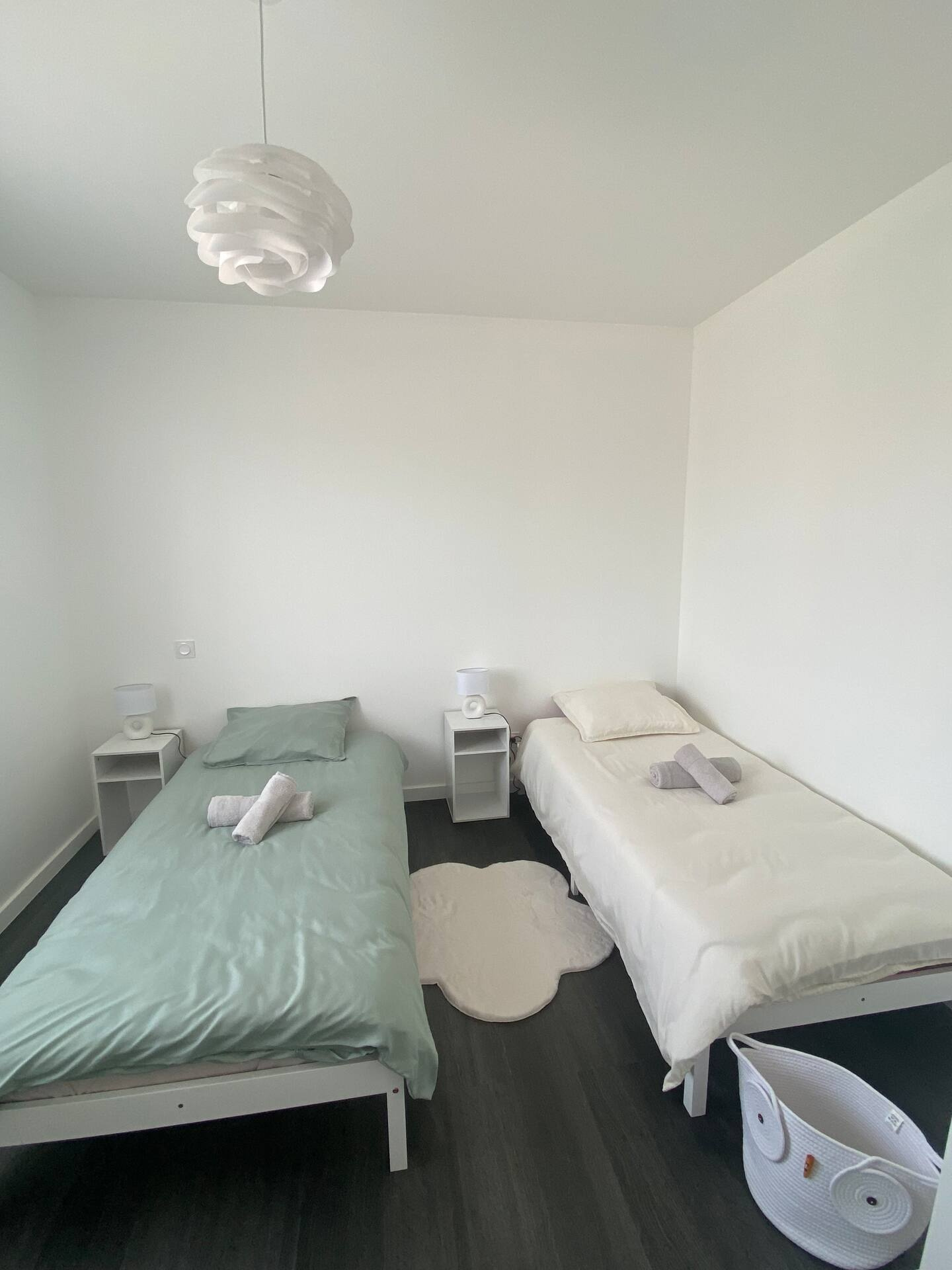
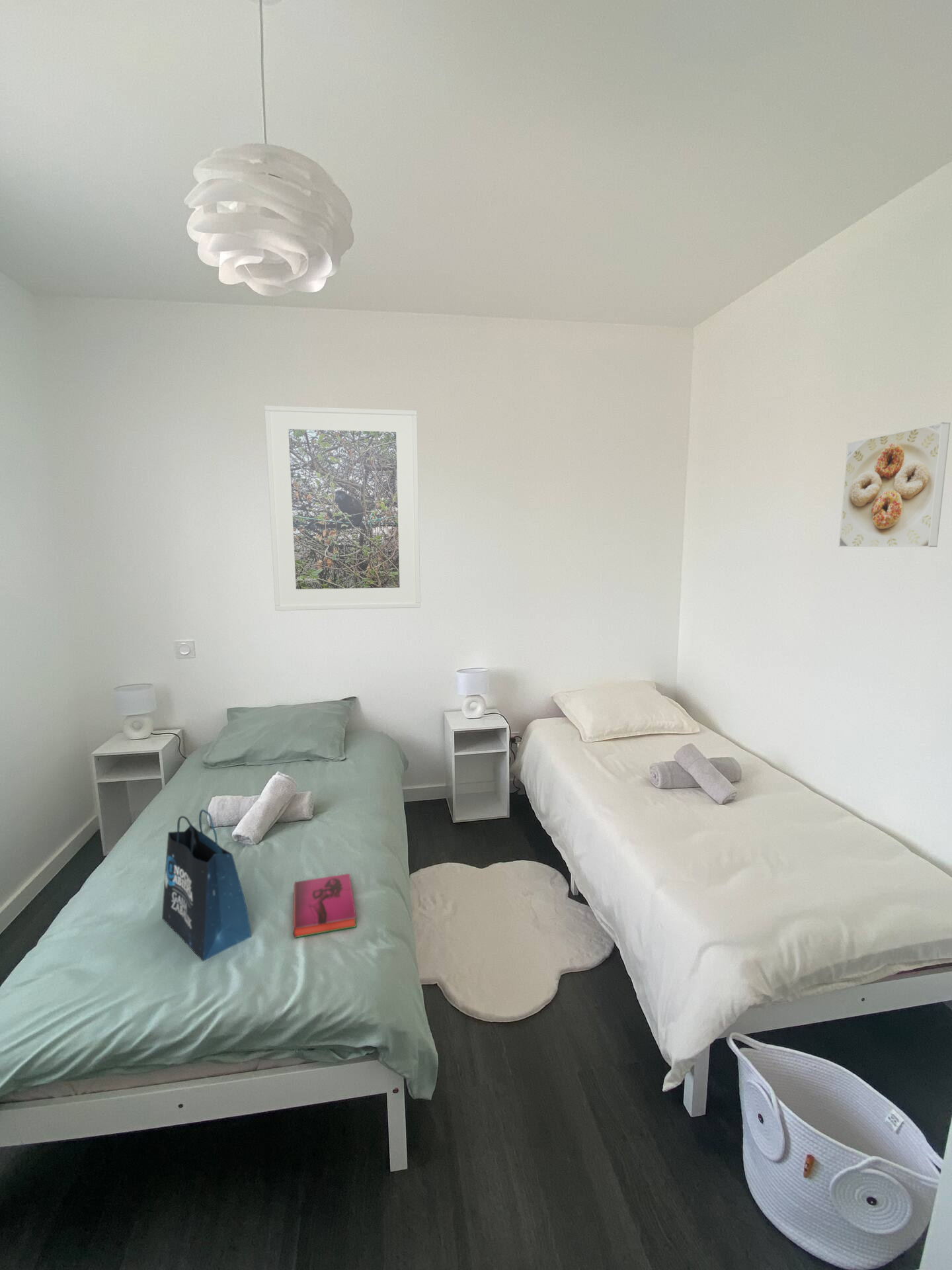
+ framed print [838,421,951,548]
+ tote bag [161,809,252,962]
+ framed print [264,405,421,611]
+ hardback book [292,873,357,939]
